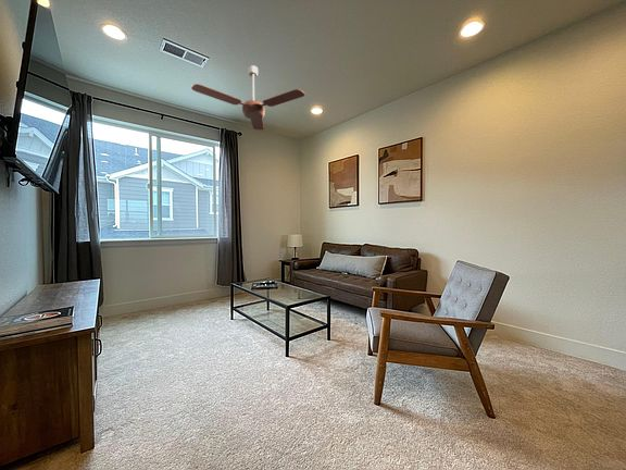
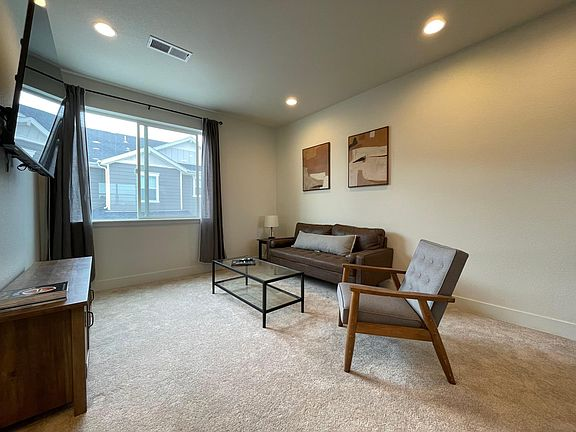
- ceiling fan [190,64,305,131]
